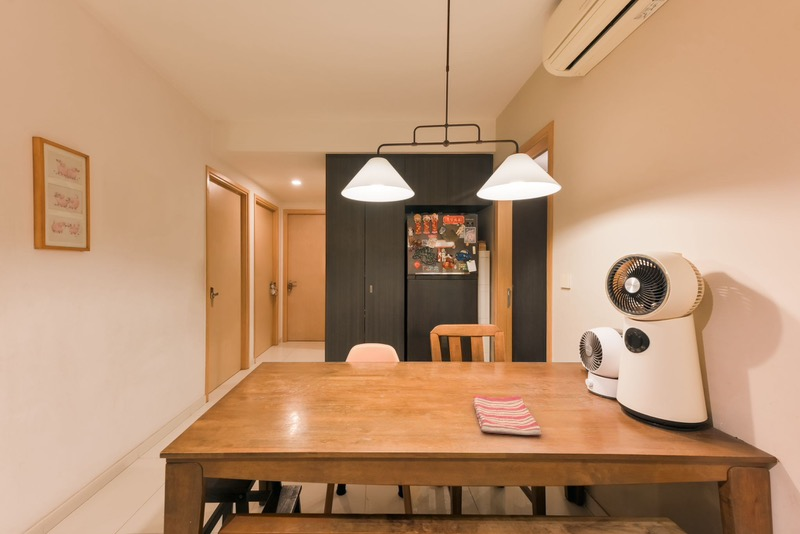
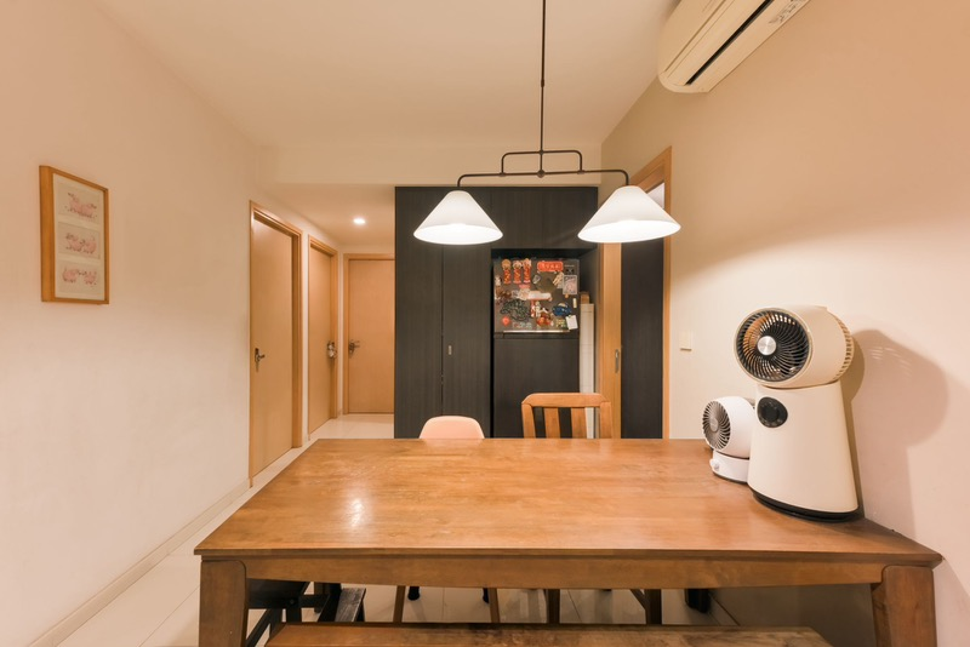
- dish towel [472,394,542,437]
